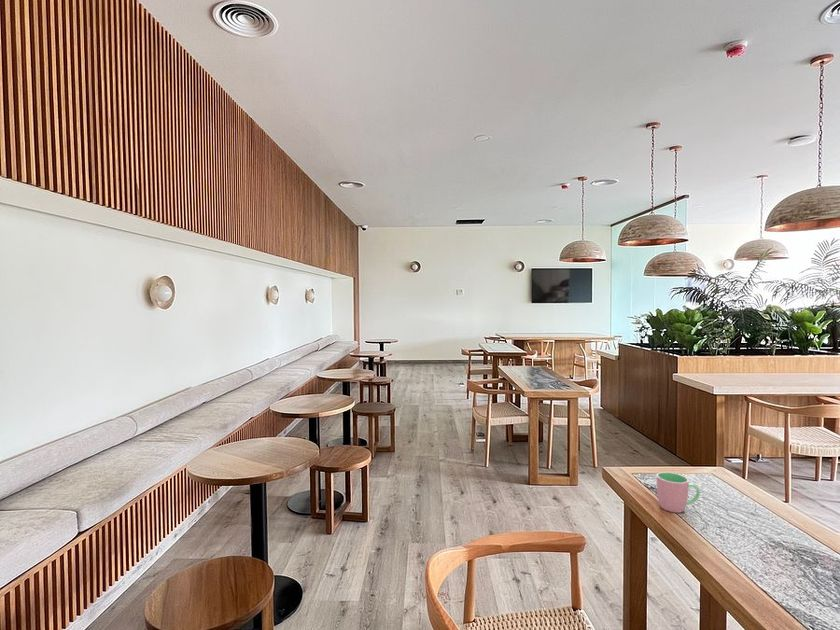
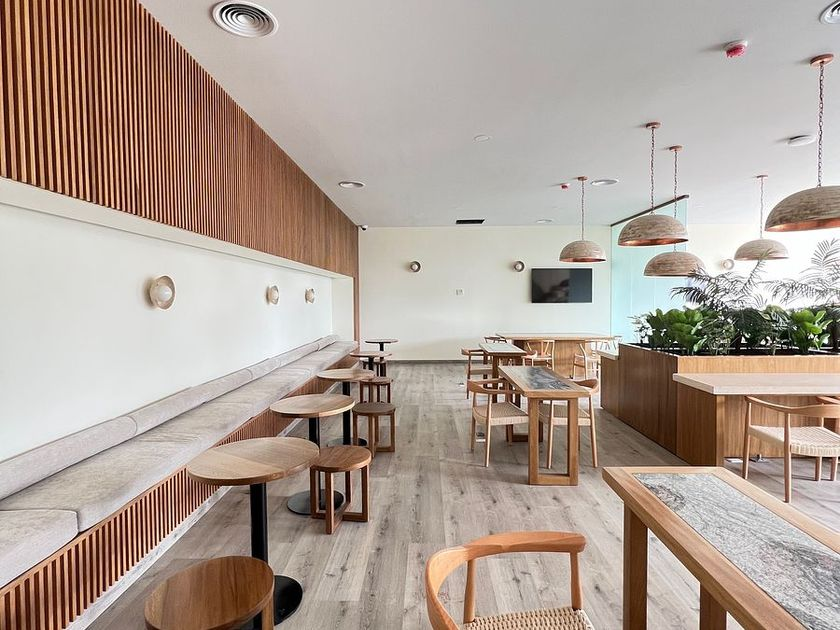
- cup [656,471,701,514]
